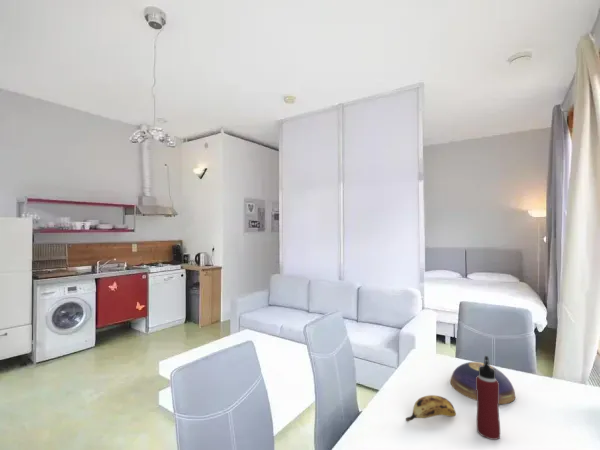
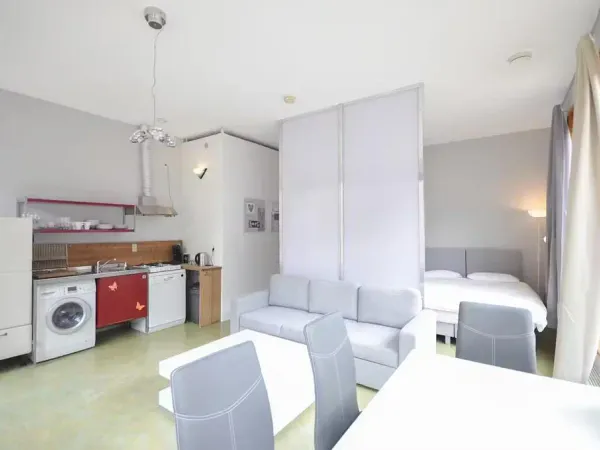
- water bottle [476,355,501,441]
- decorative bowl [450,361,516,405]
- banana [405,394,457,422]
